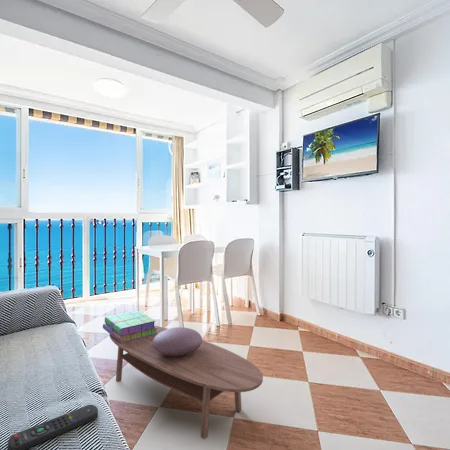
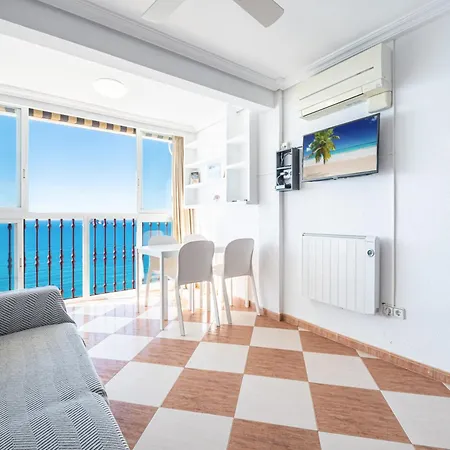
- decorative bowl [152,326,203,356]
- coffee table [109,325,264,440]
- stack of books [102,310,157,343]
- remote control [7,404,99,450]
